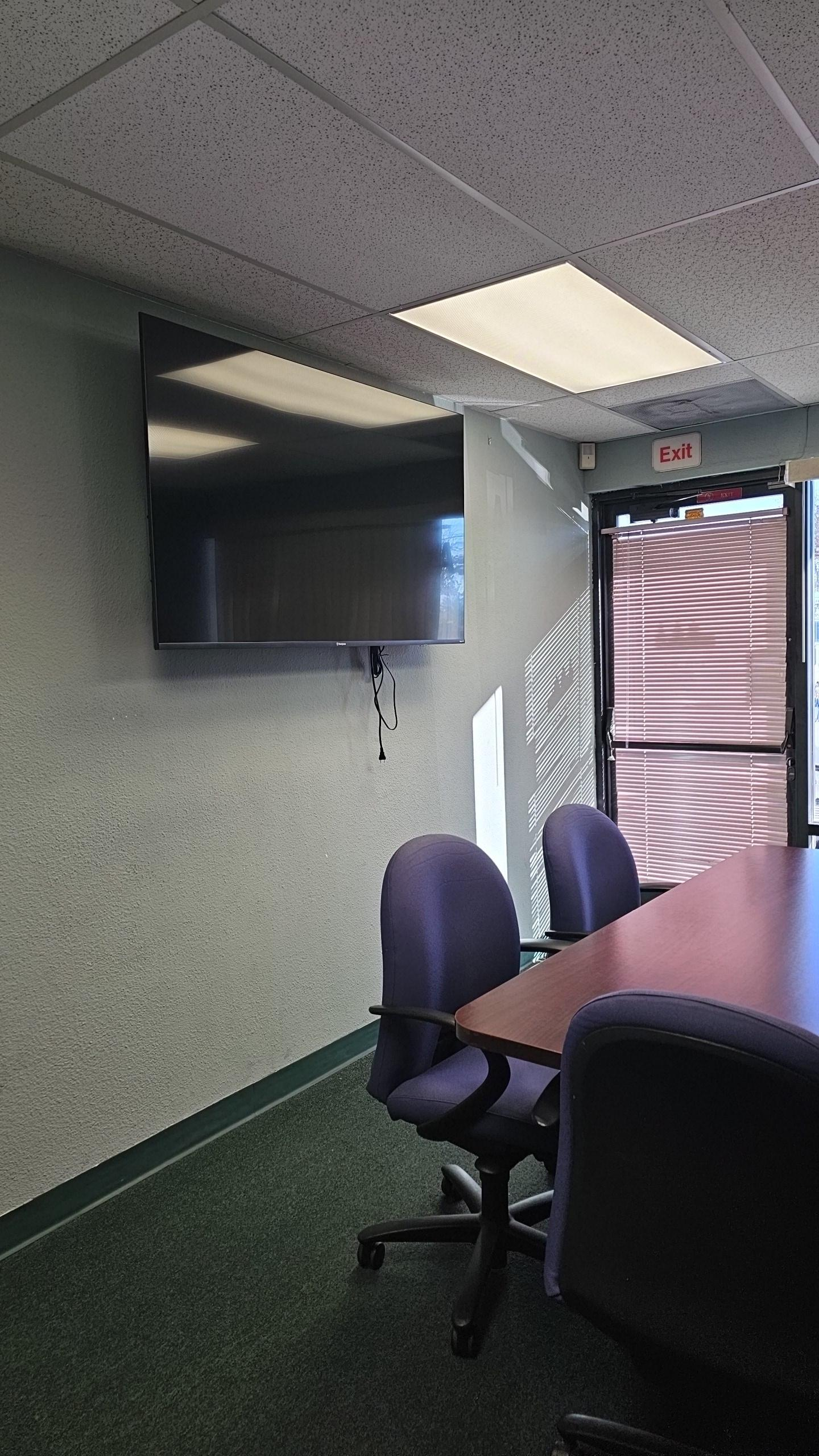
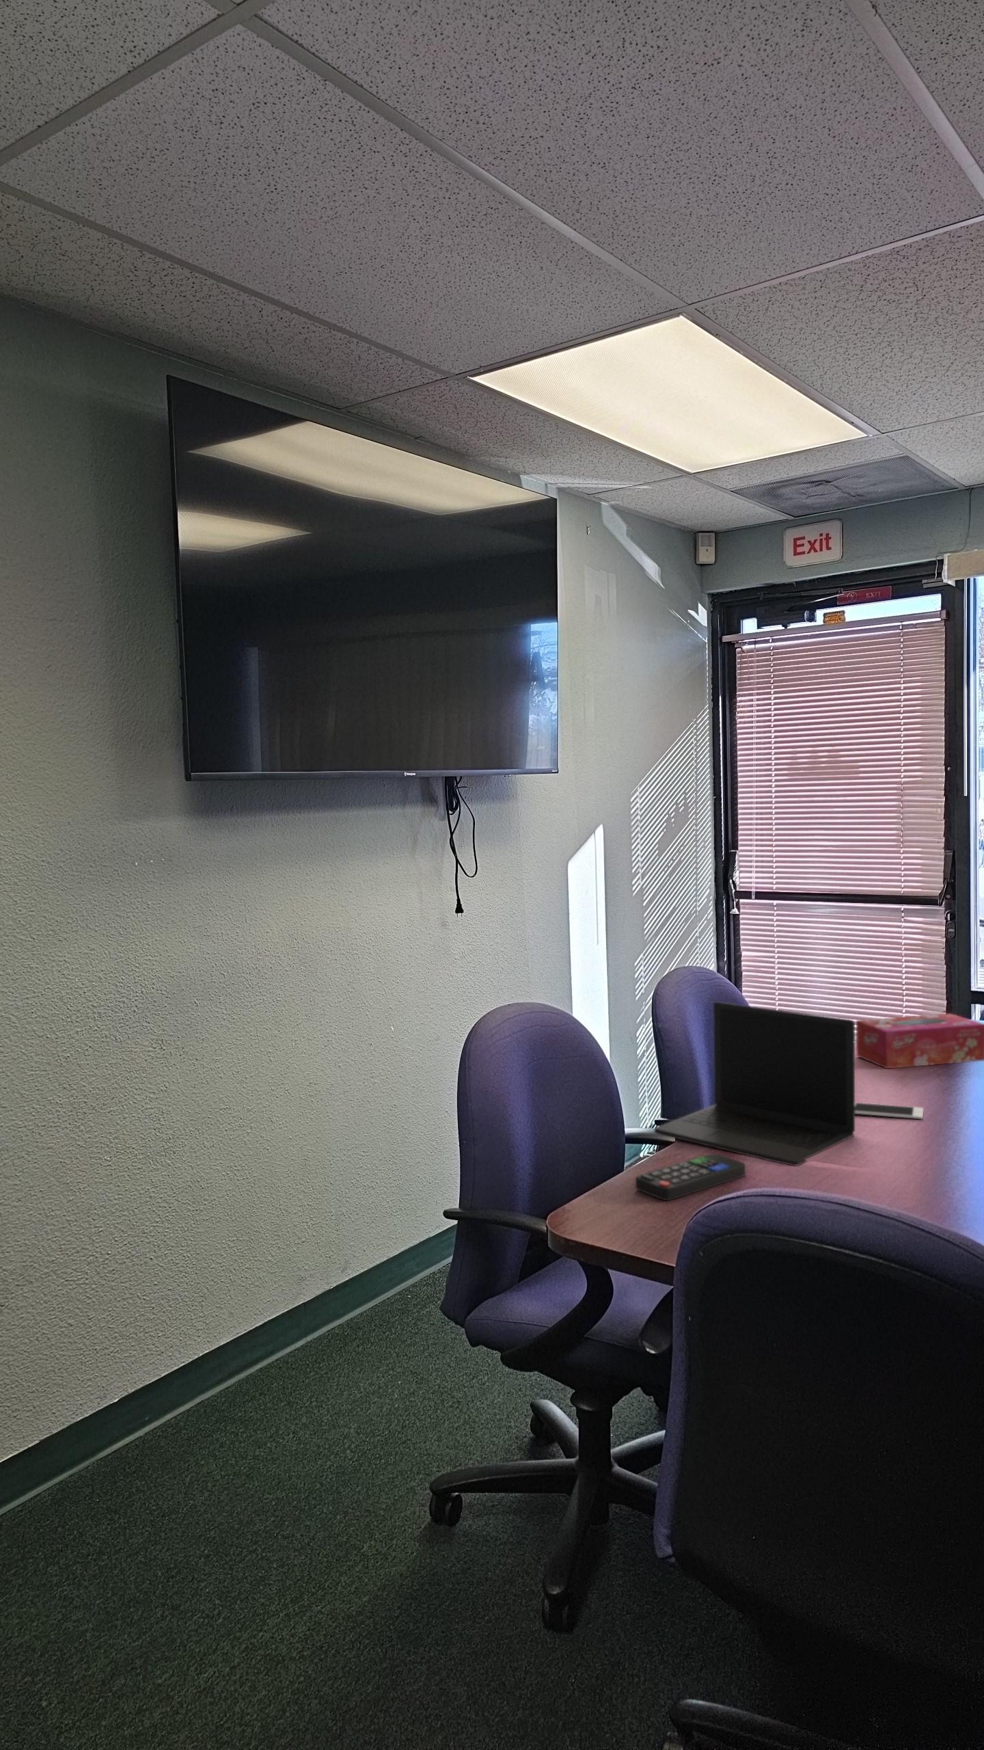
+ cell phone [855,1102,924,1120]
+ laptop [654,1001,855,1166]
+ remote control [634,1153,746,1201]
+ tissue box [855,1012,984,1070]
